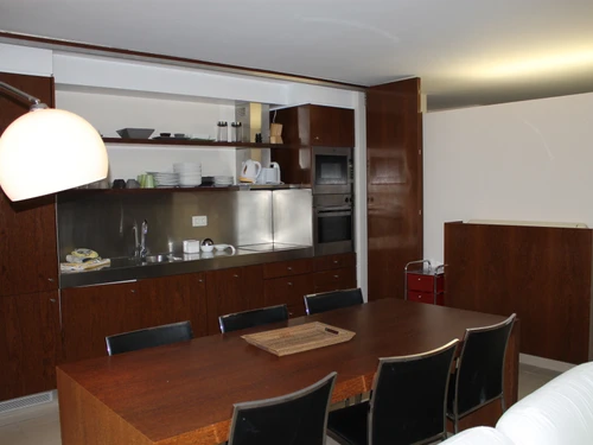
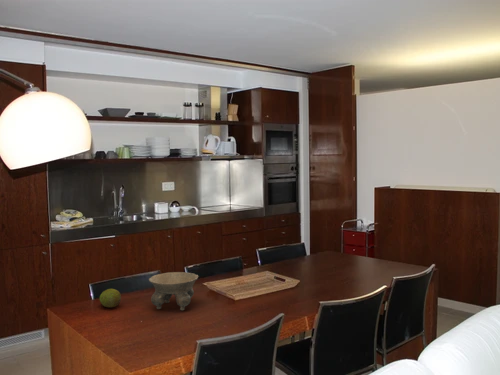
+ bowl [148,271,199,311]
+ fruit [99,288,122,308]
